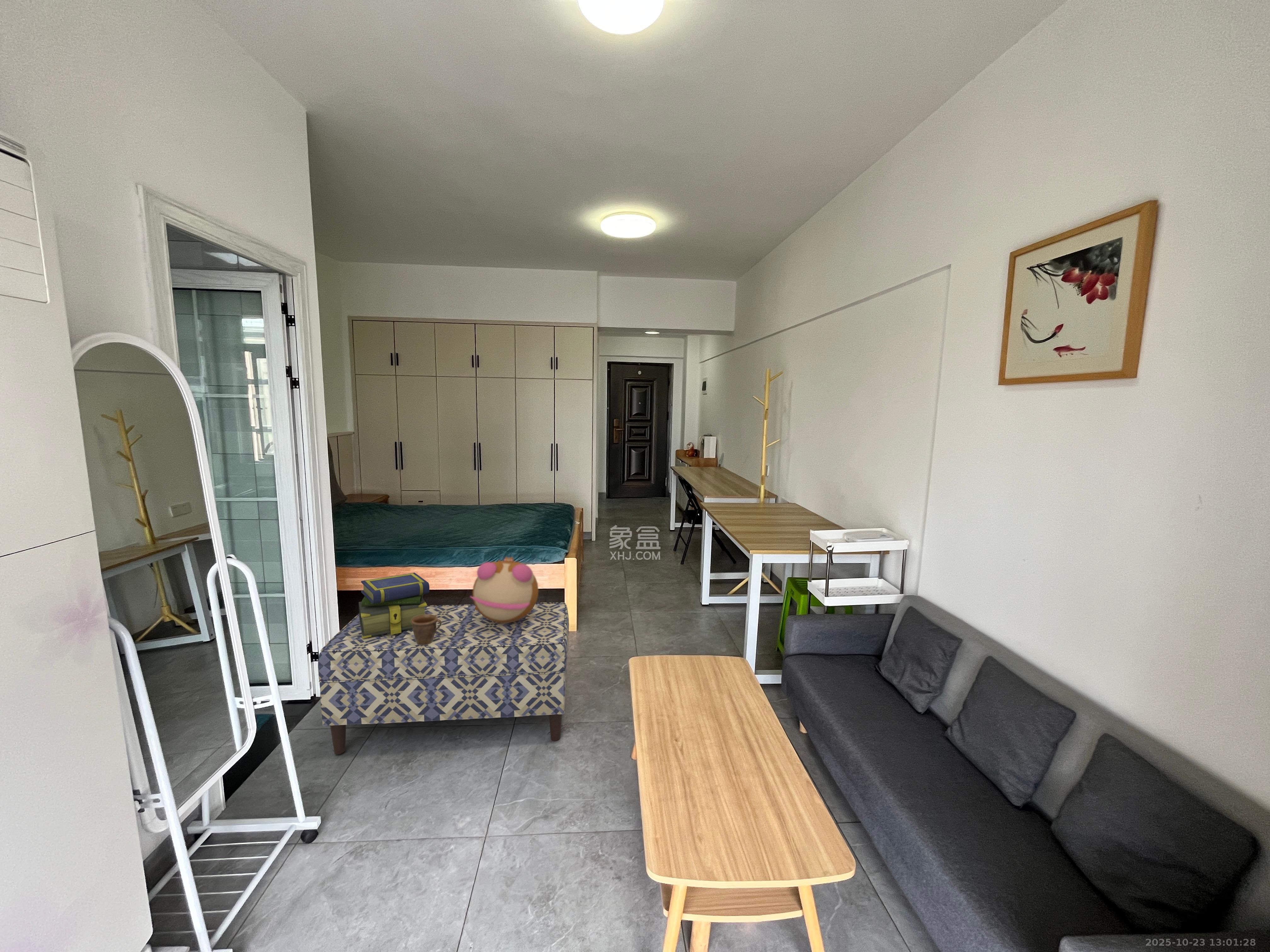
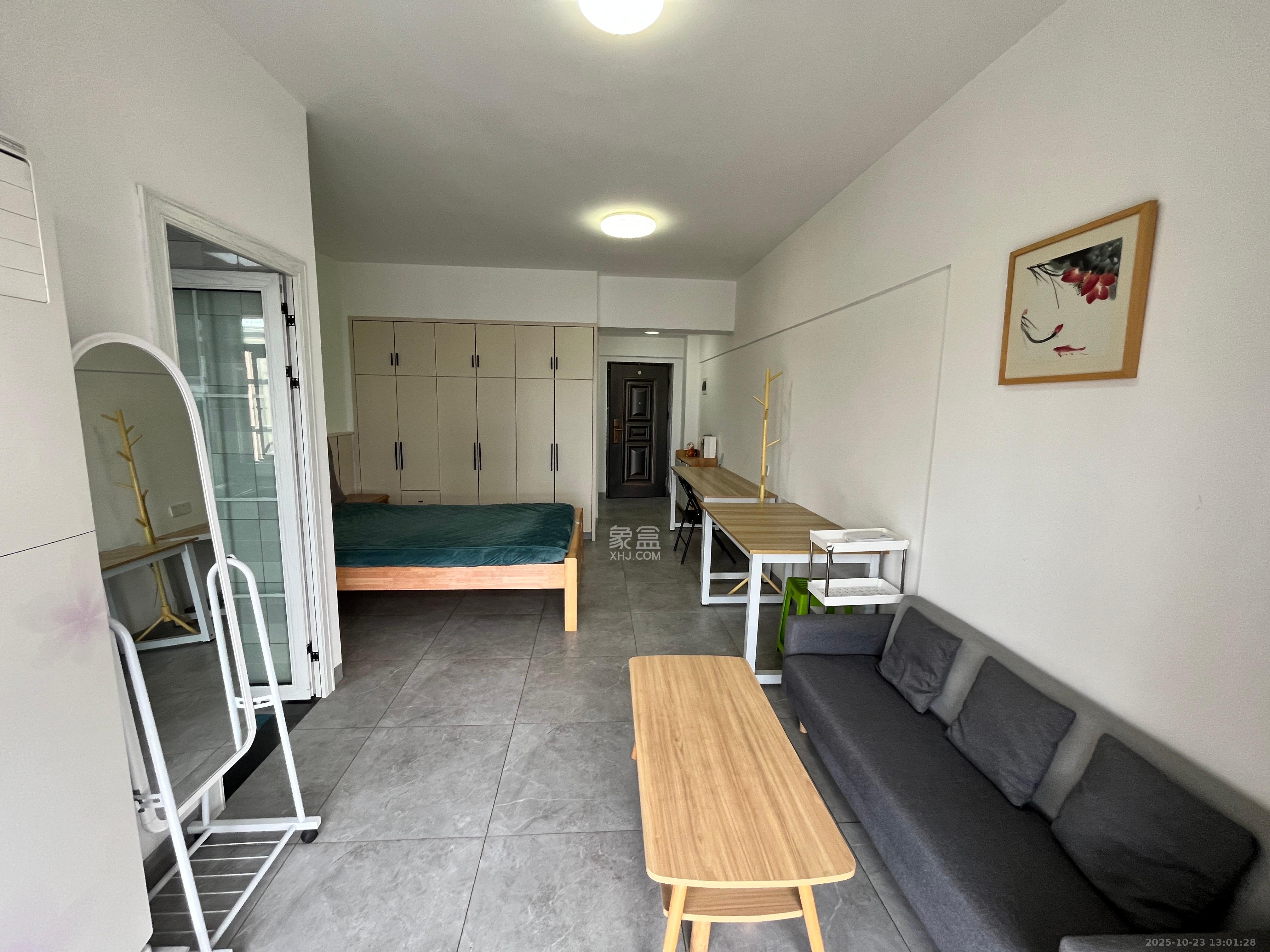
- mug [411,614,442,645]
- plush toy [470,557,539,623]
- stack of books [358,572,430,638]
- bench [317,602,569,755]
